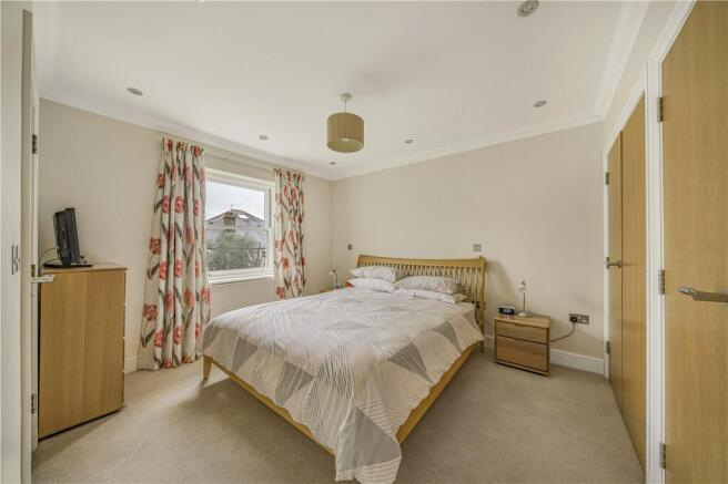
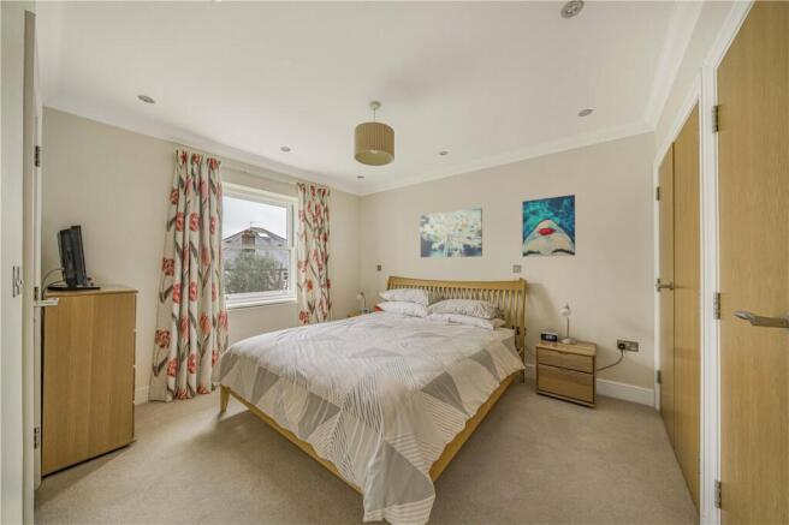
+ wall art [420,207,484,258]
+ wall art [521,193,576,258]
